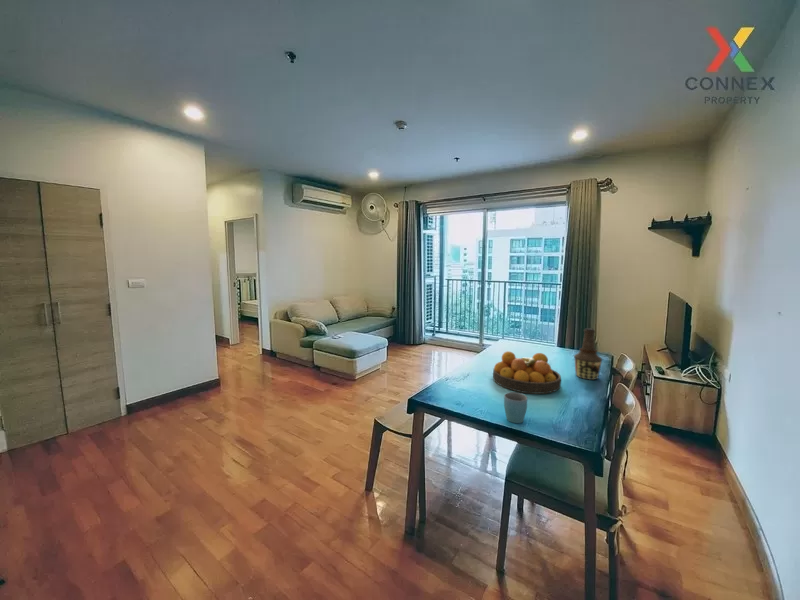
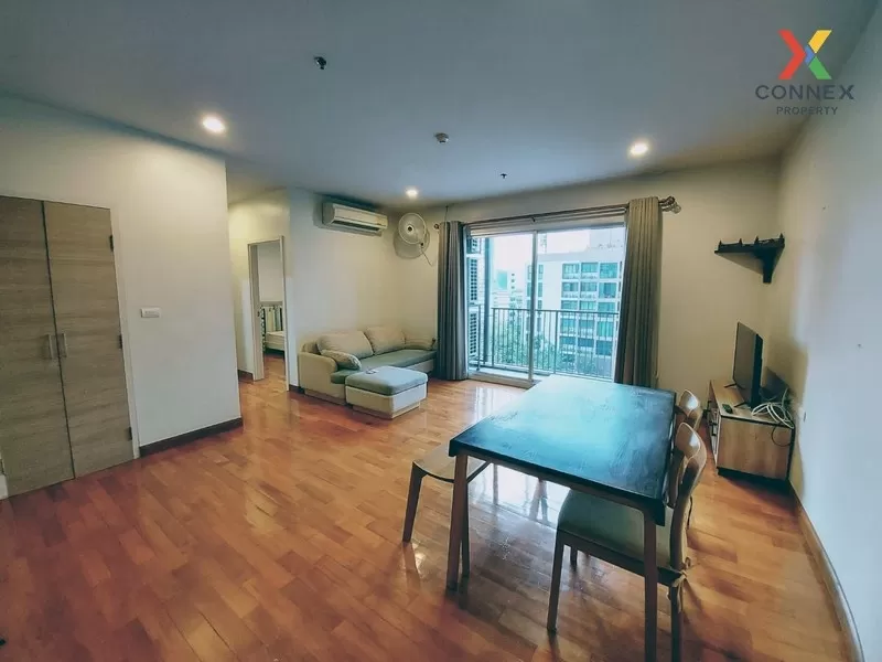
- fruit bowl [492,350,562,395]
- bottle [573,327,603,381]
- mug [503,391,528,424]
